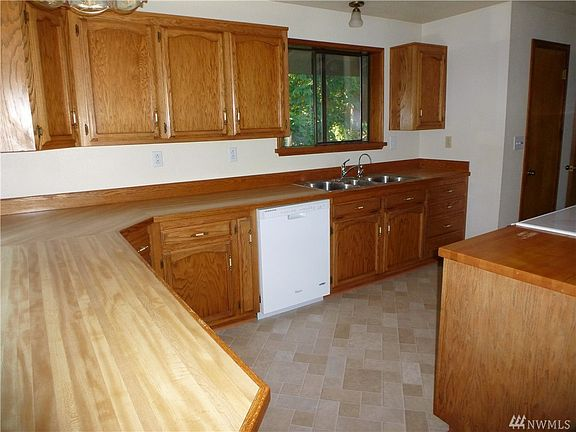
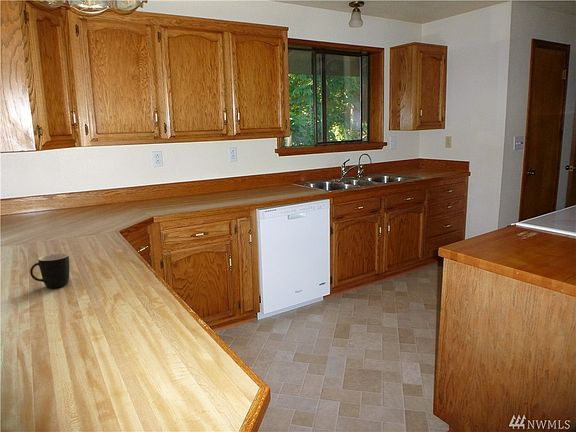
+ mug [29,252,71,289]
